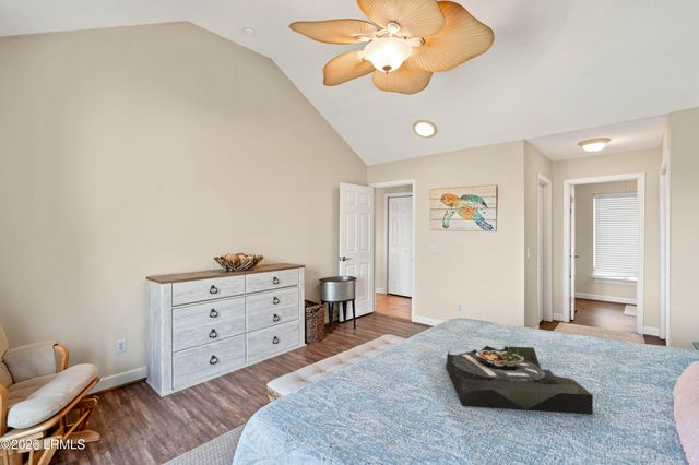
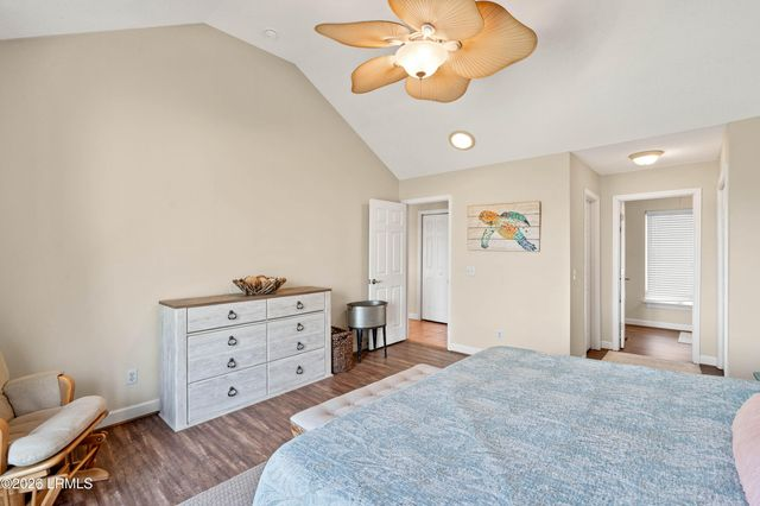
- serving tray [445,345,594,415]
